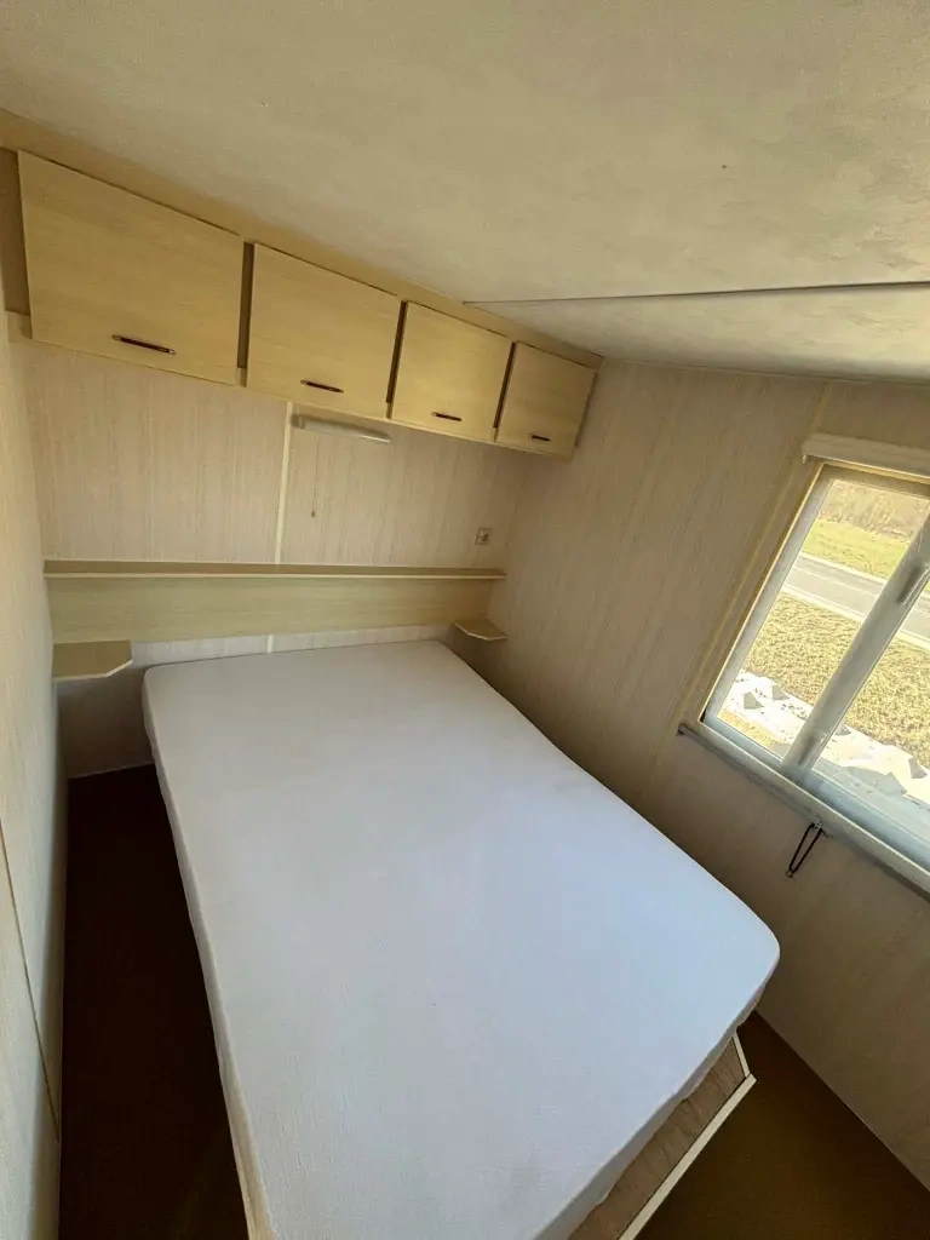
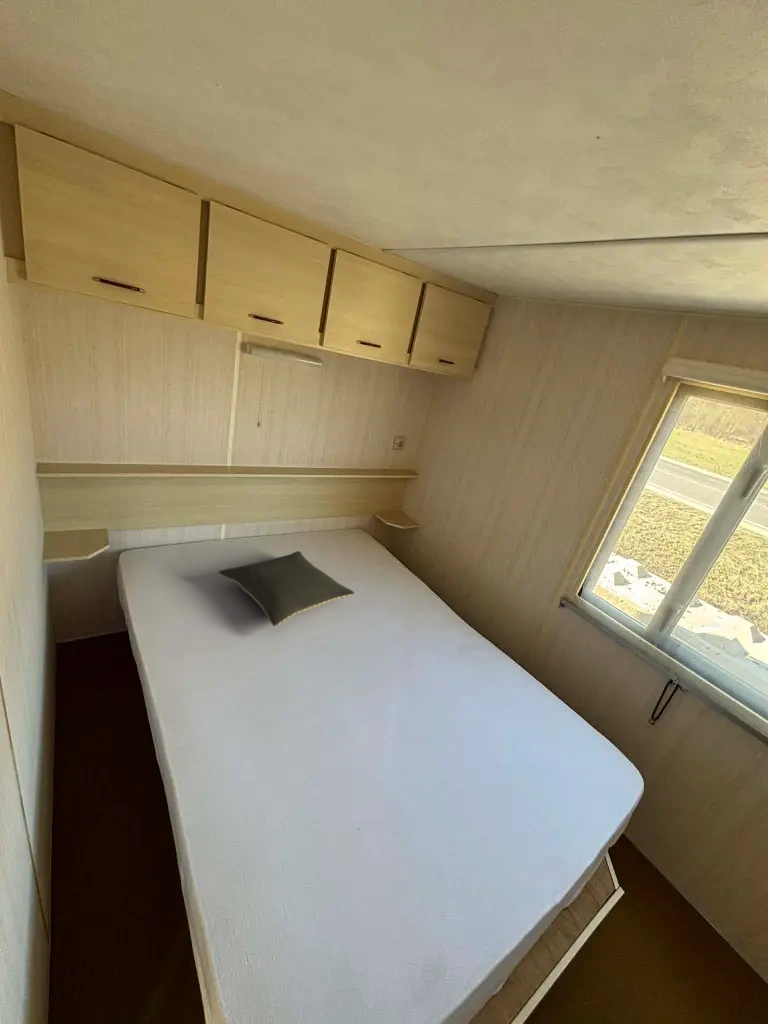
+ pillow [218,550,356,628]
